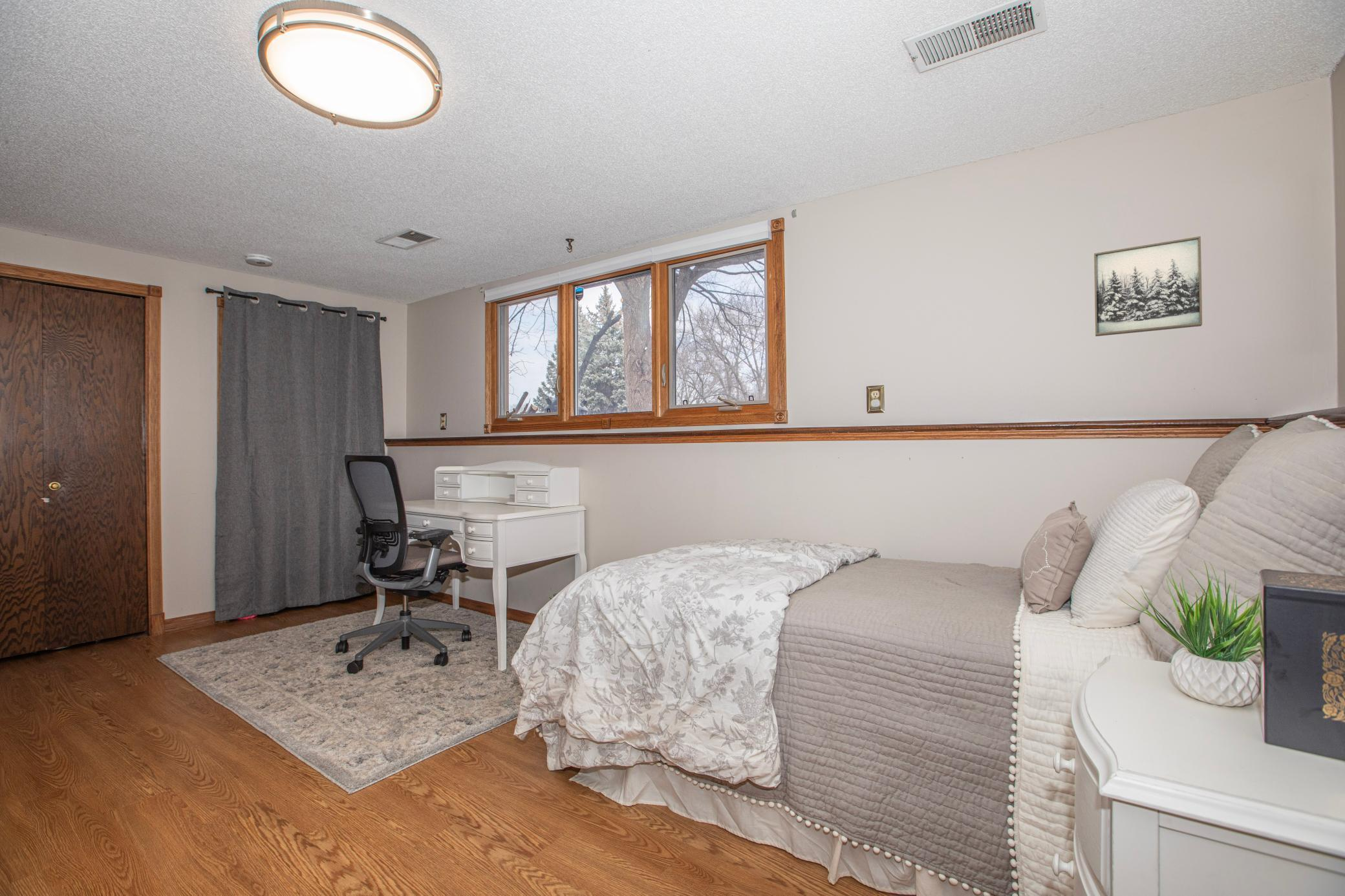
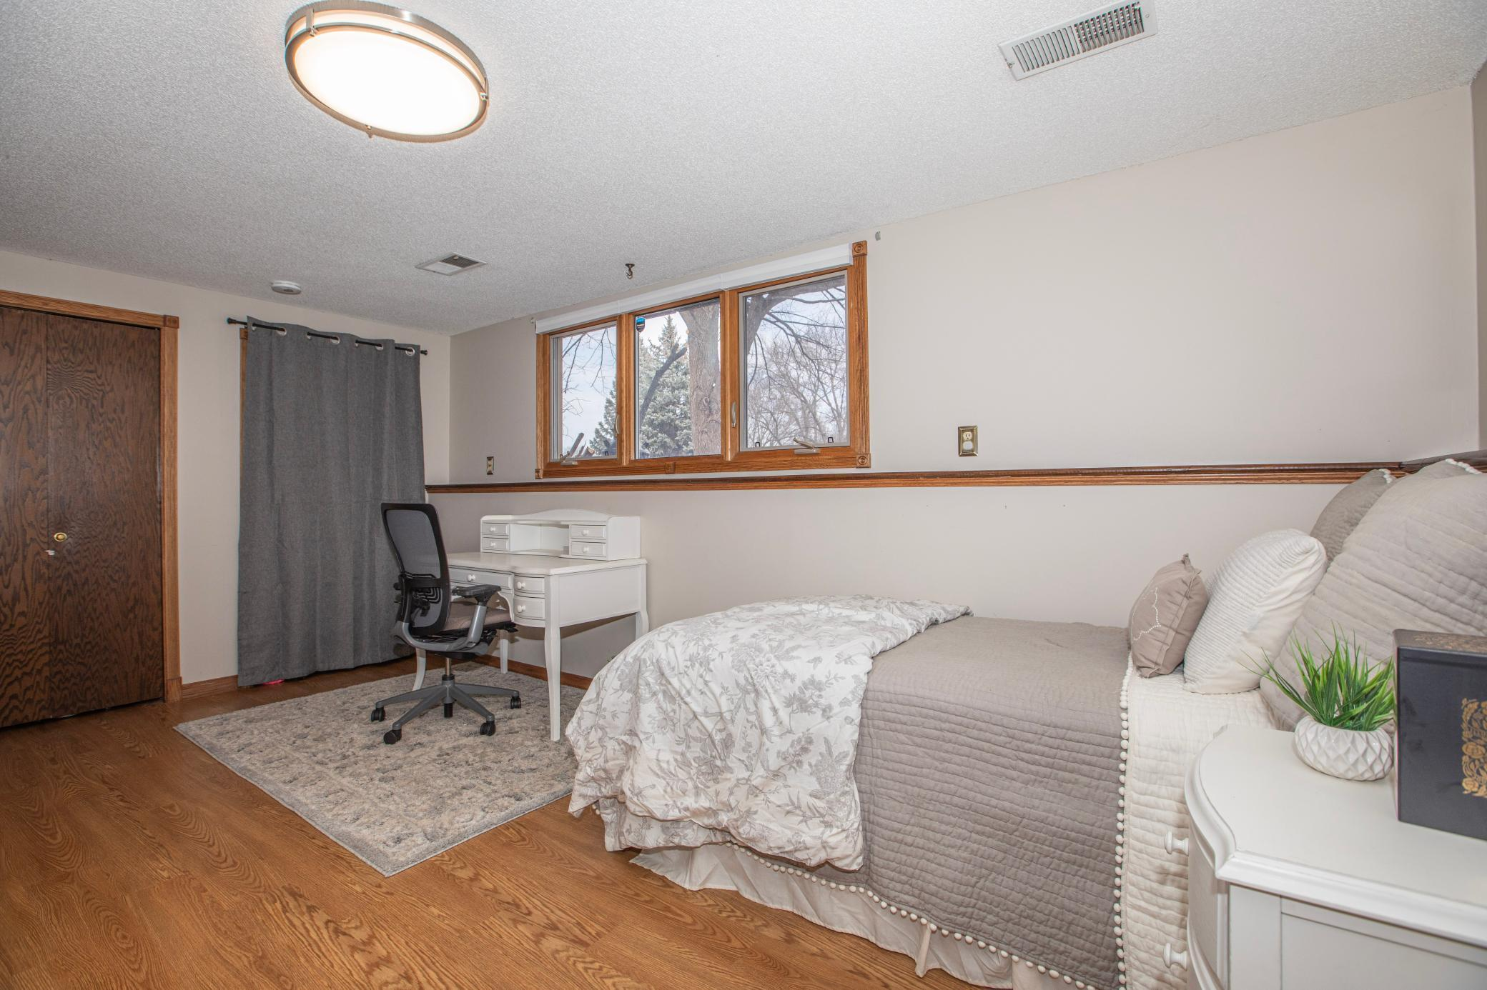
- wall art [1093,236,1203,337]
